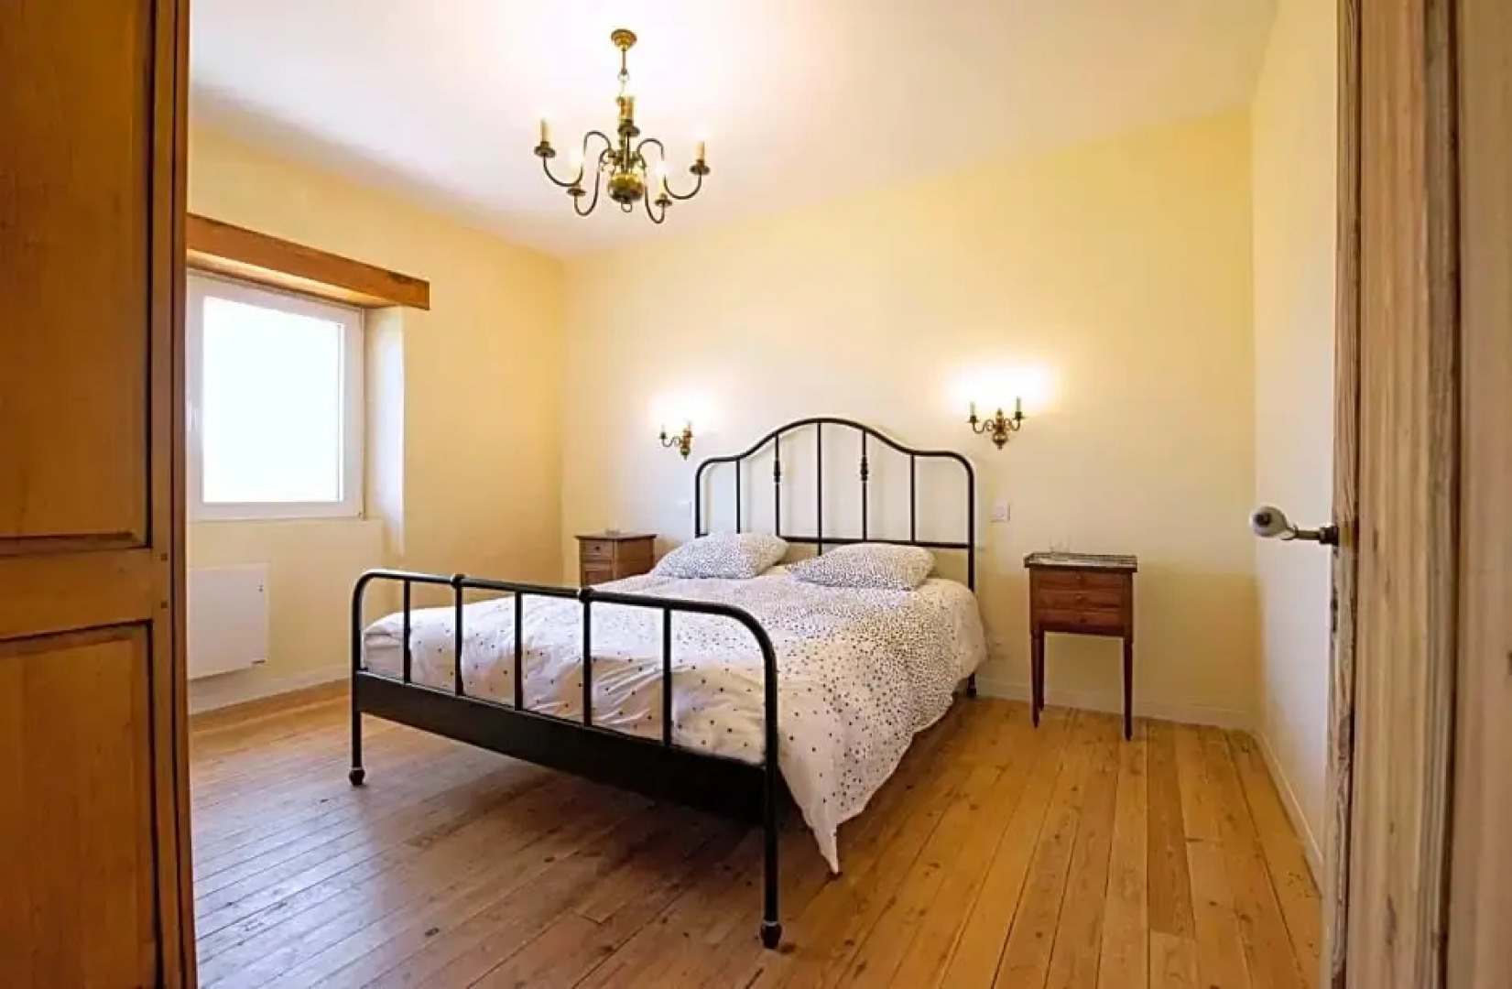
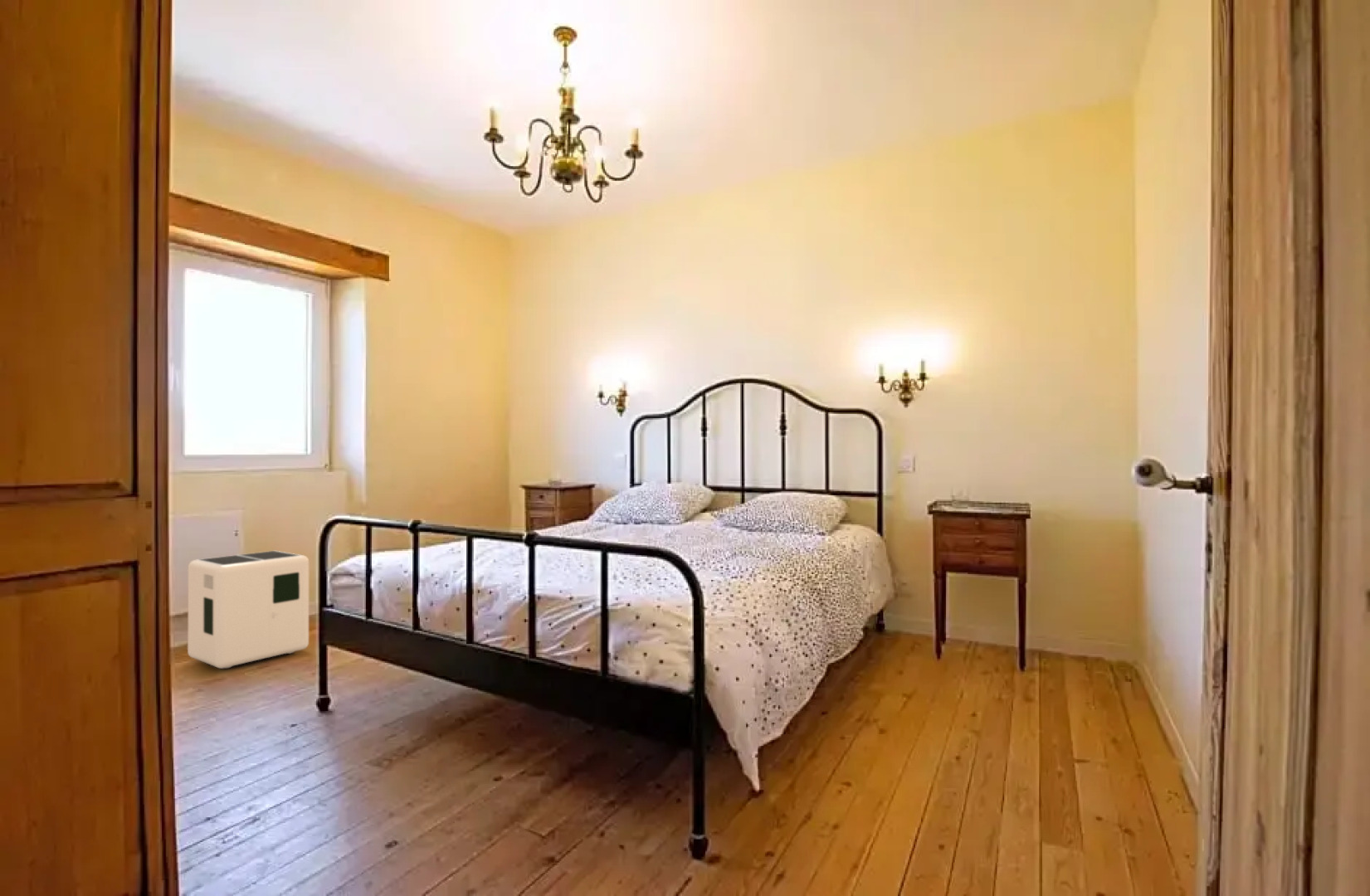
+ air purifier [187,550,310,670]
